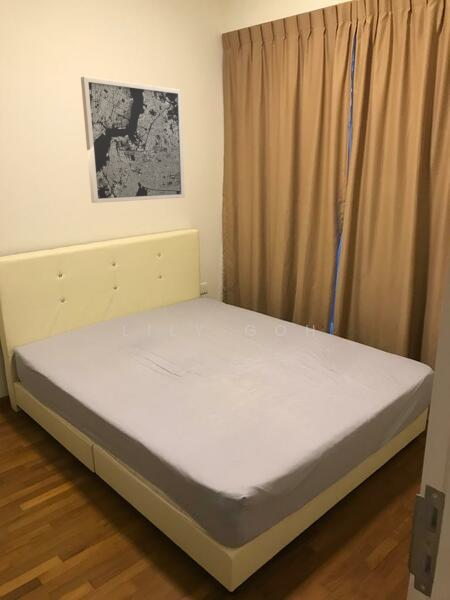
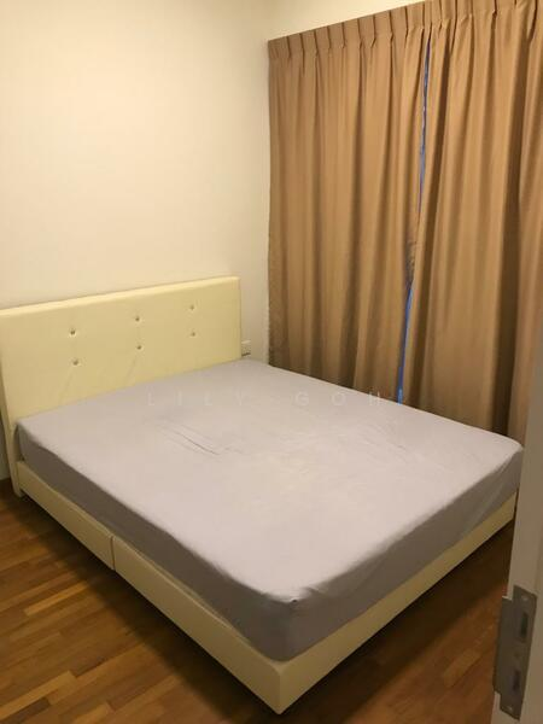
- wall art [80,75,186,204]
